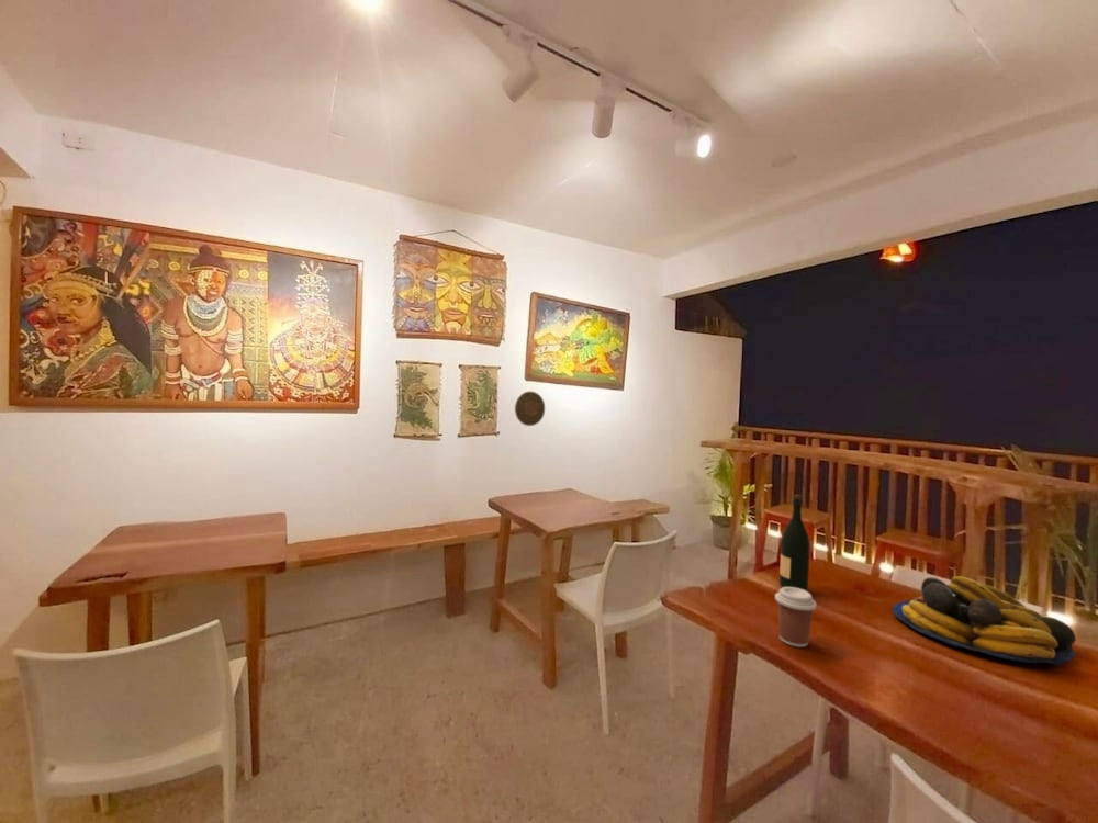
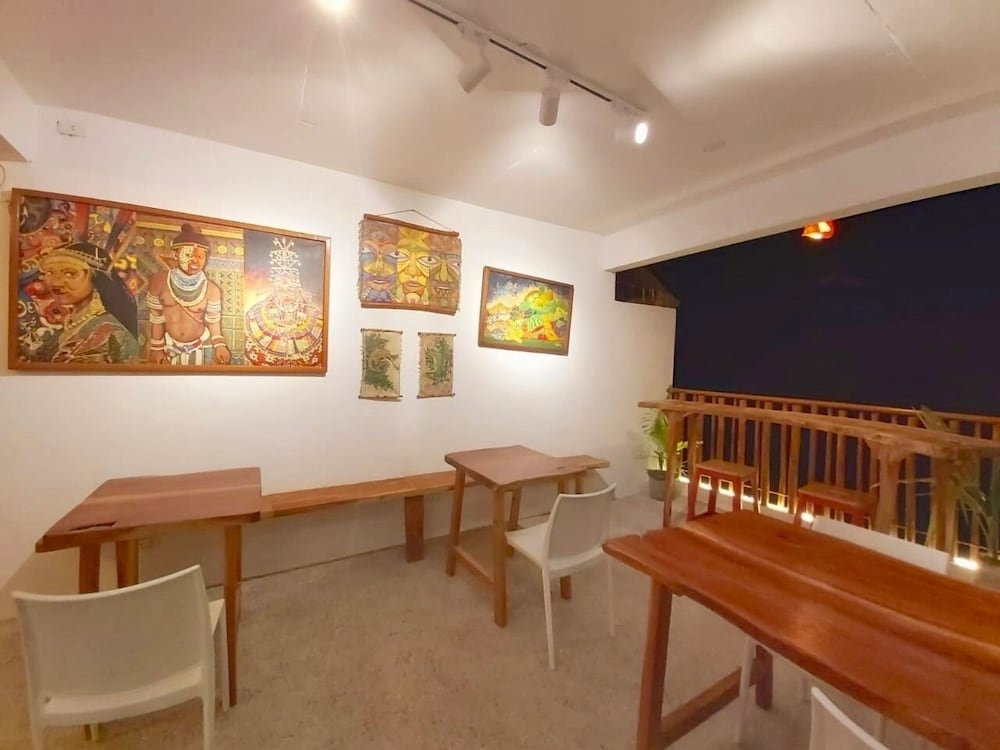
- fruit bowl [892,575,1077,666]
- coffee cup [774,587,818,649]
- decorative plate [514,391,546,427]
- wine bottle [778,494,811,591]
